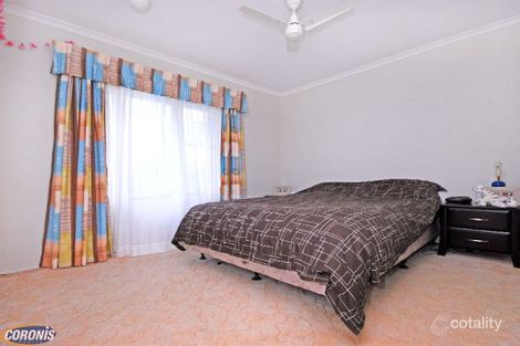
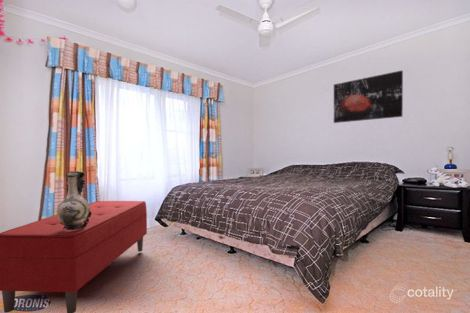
+ decorative vase [56,170,92,230]
+ wall art [333,70,404,124]
+ bench [0,200,148,313]
